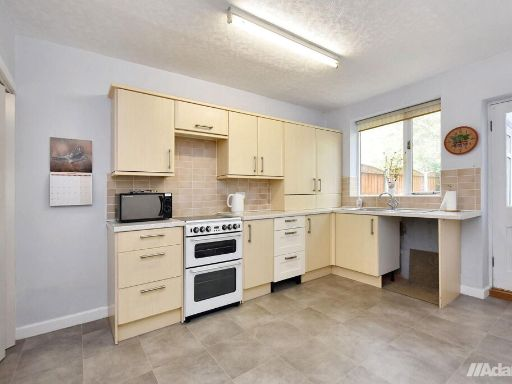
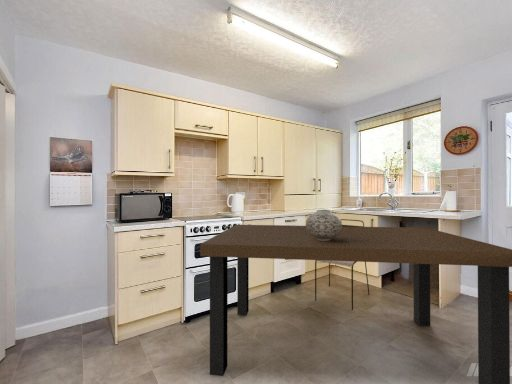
+ dining table [199,224,512,384]
+ vase [305,209,343,241]
+ dining chair [314,218,371,311]
